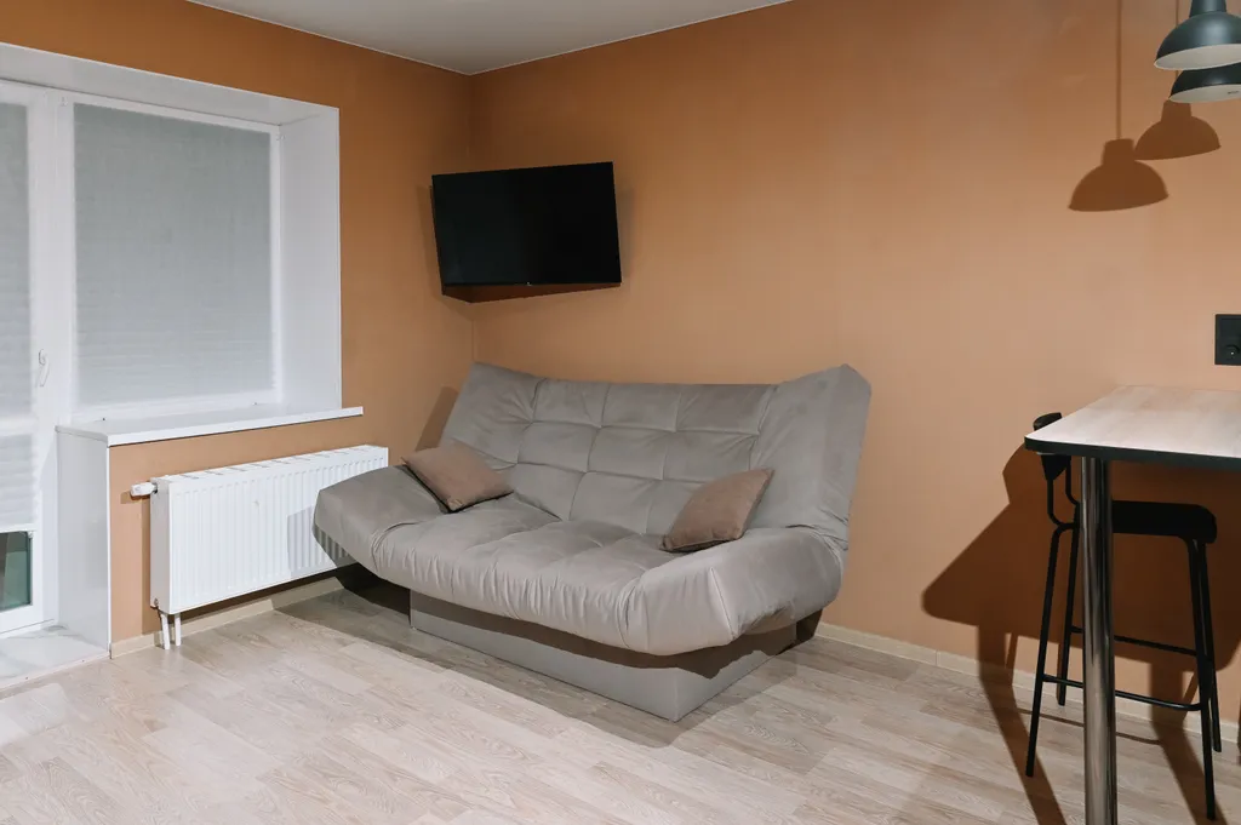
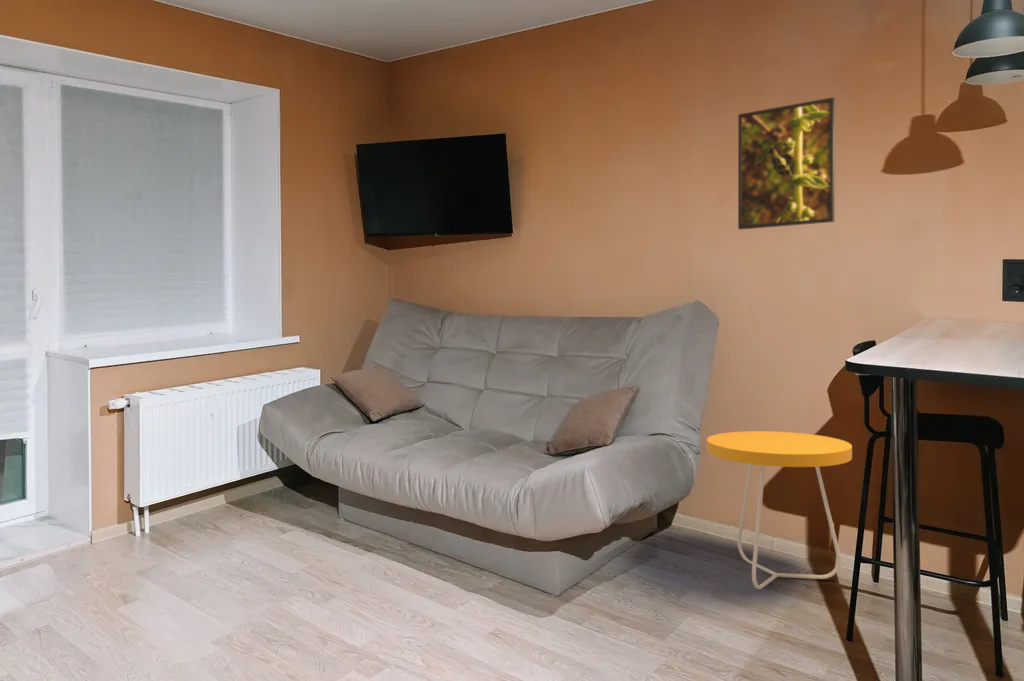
+ side table [706,430,853,590]
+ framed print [737,96,836,231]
